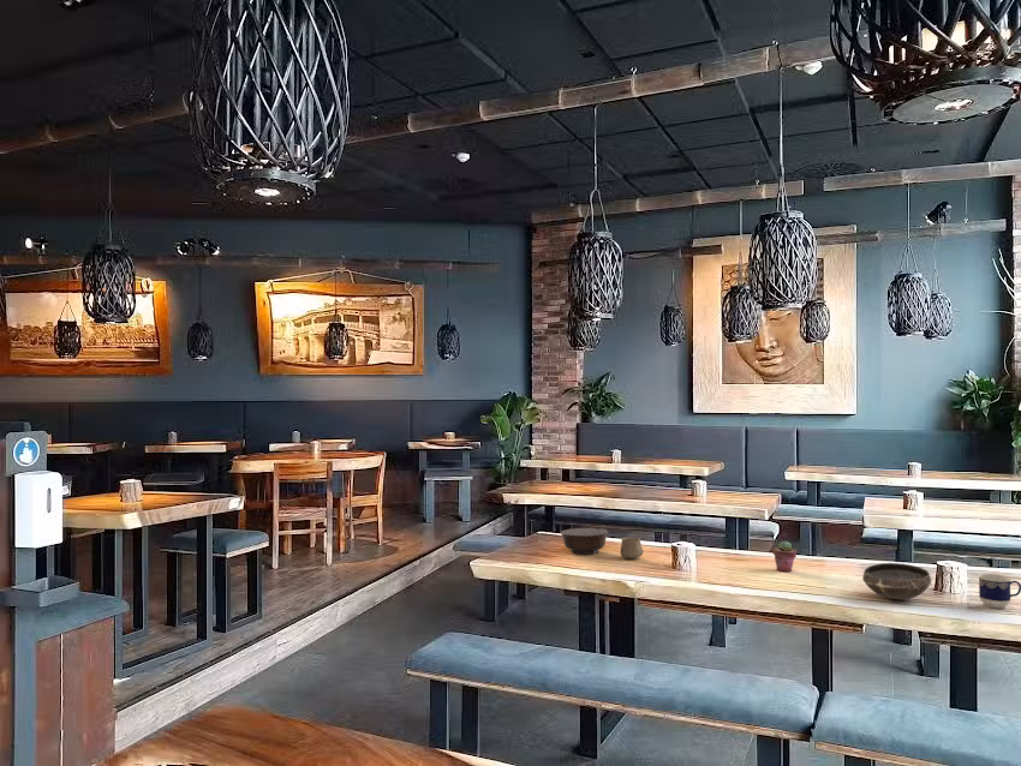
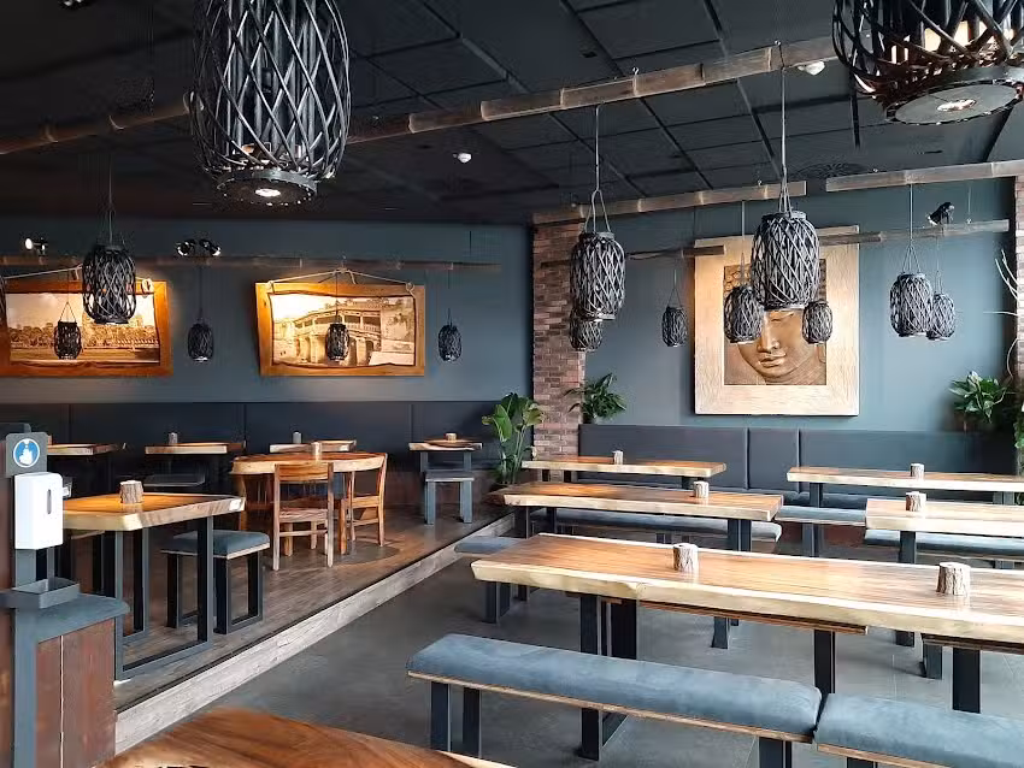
- bowl [861,562,932,600]
- cup [977,573,1021,610]
- bowl [560,527,609,556]
- cup [620,537,645,561]
- potted succulent [772,540,798,573]
